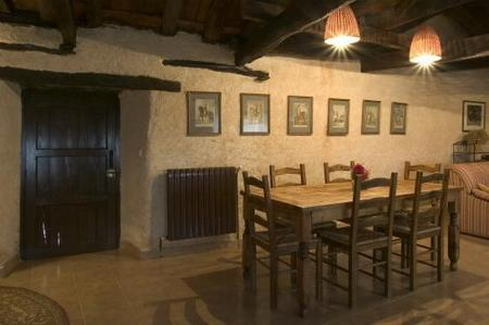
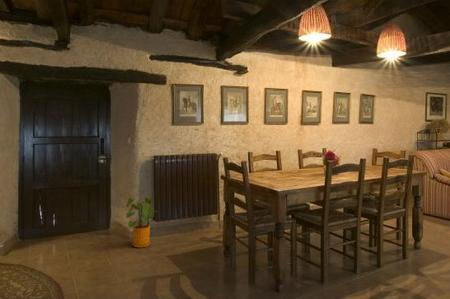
+ house plant [123,195,158,249]
